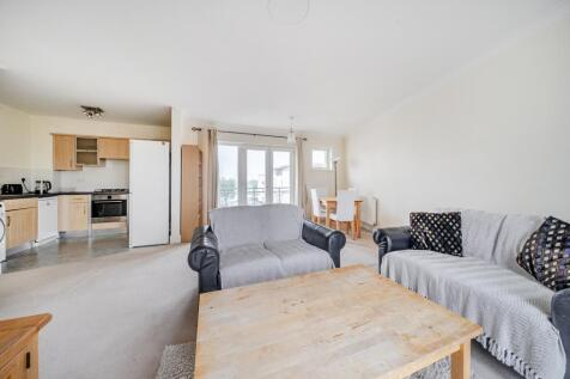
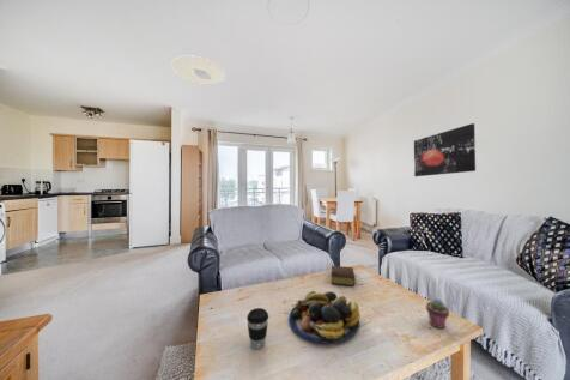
+ bible [331,265,357,286]
+ coffee cup [245,307,269,350]
+ potted succulent [425,298,450,330]
+ wall art [413,122,477,177]
+ fruit bowl [287,290,360,345]
+ ceiling light [170,54,226,86]
